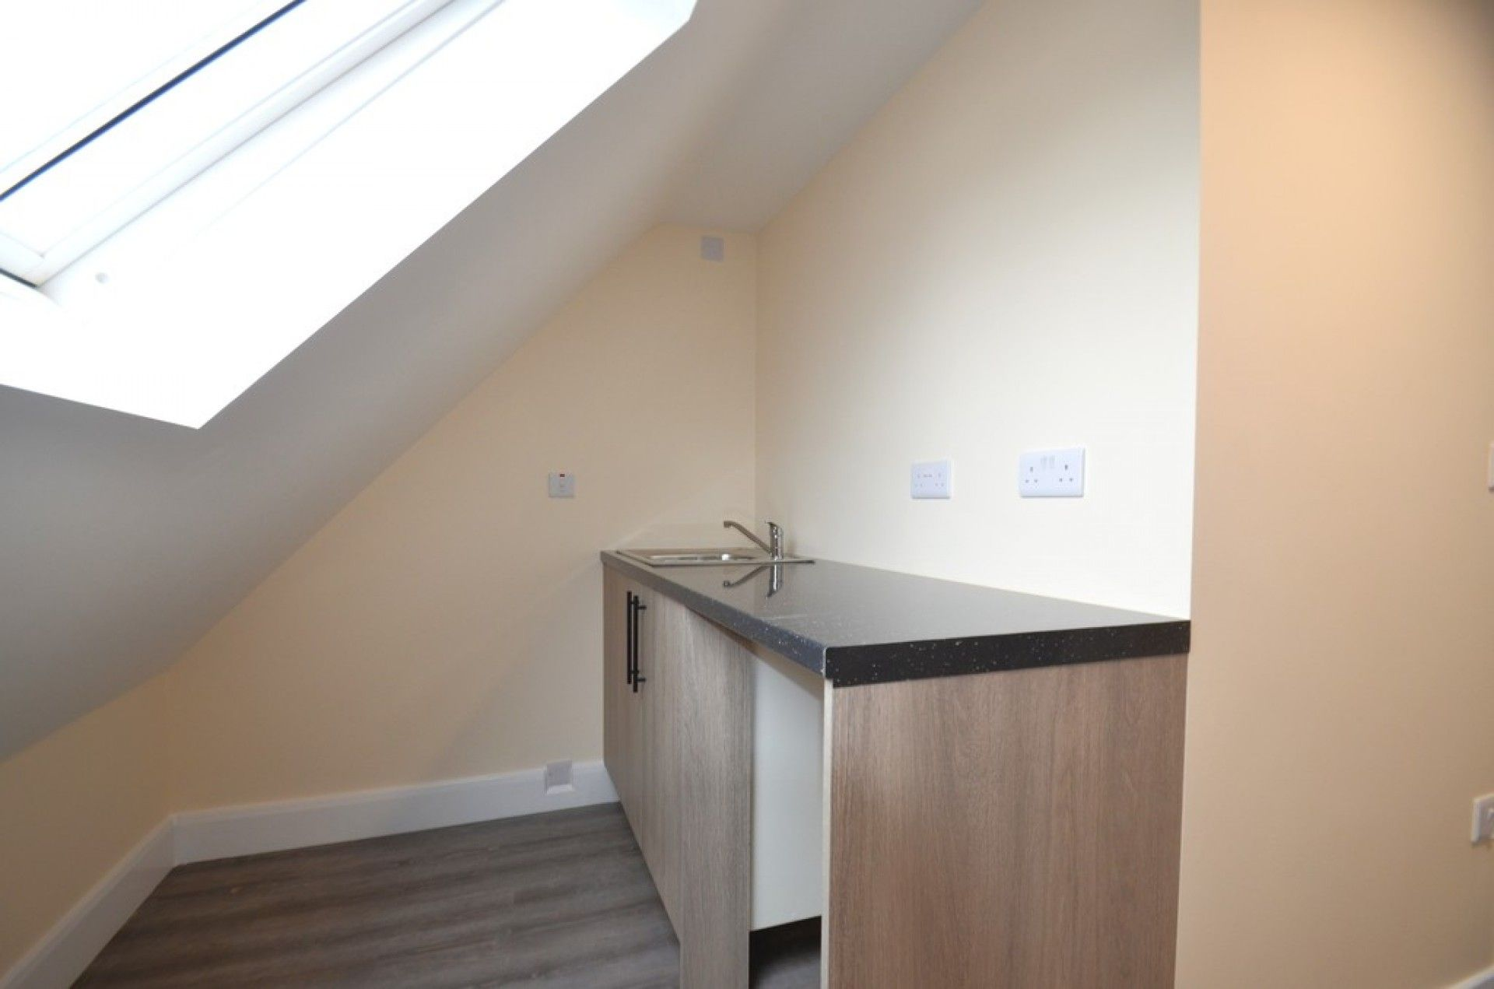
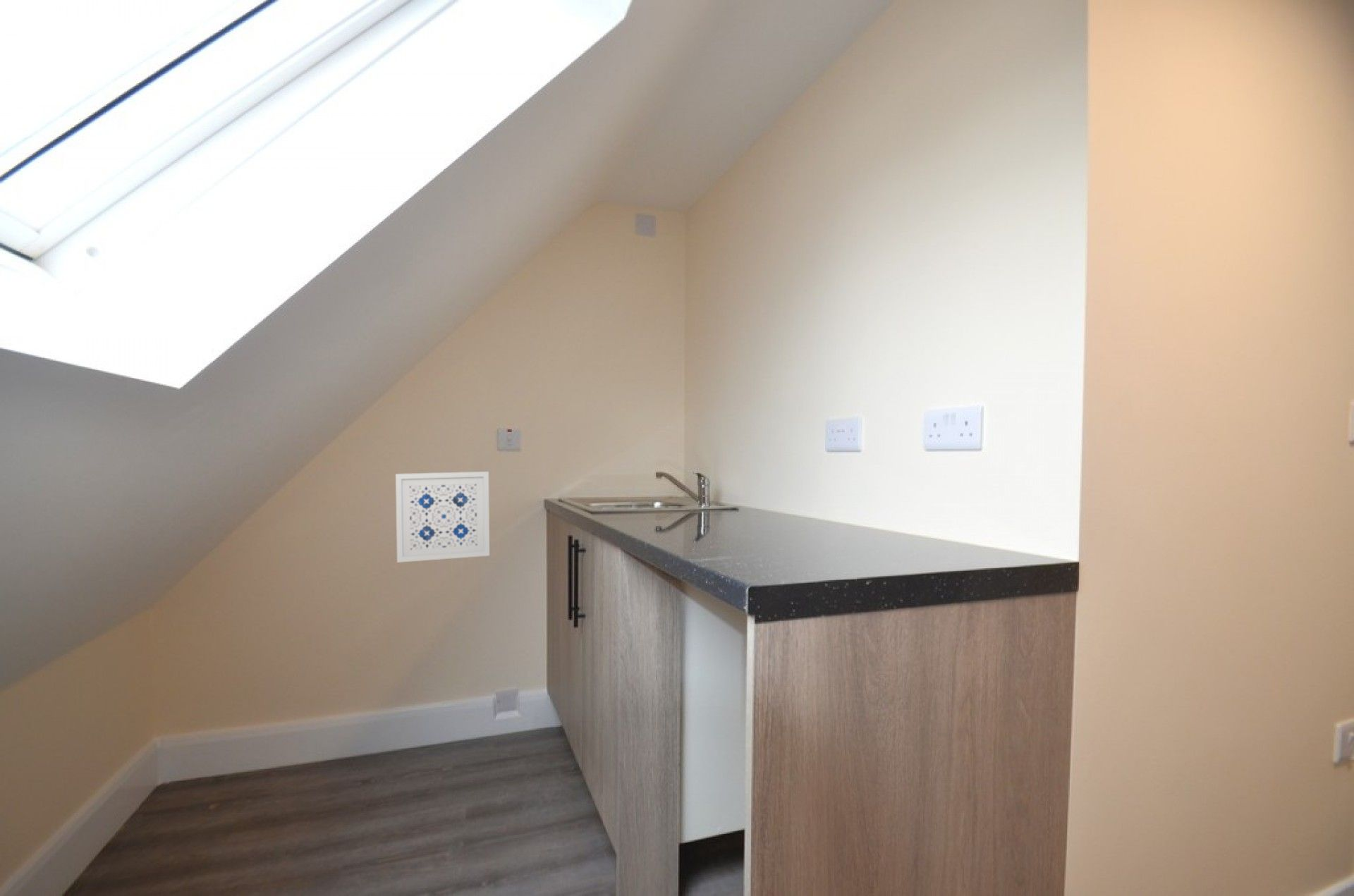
+ wall art [395,470,490,563]
